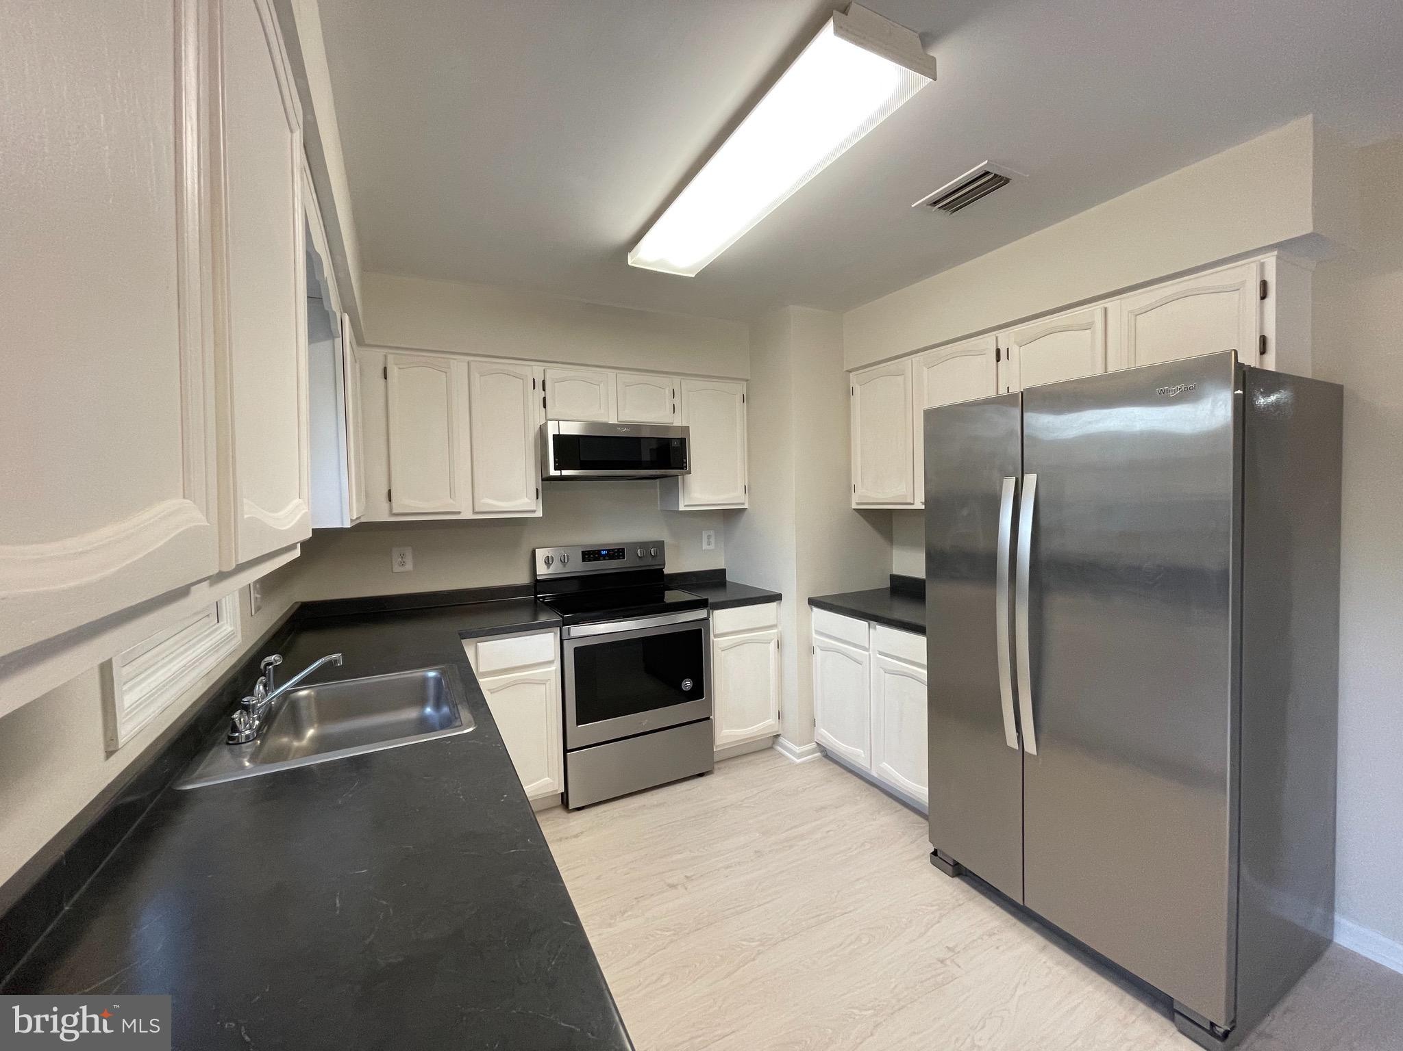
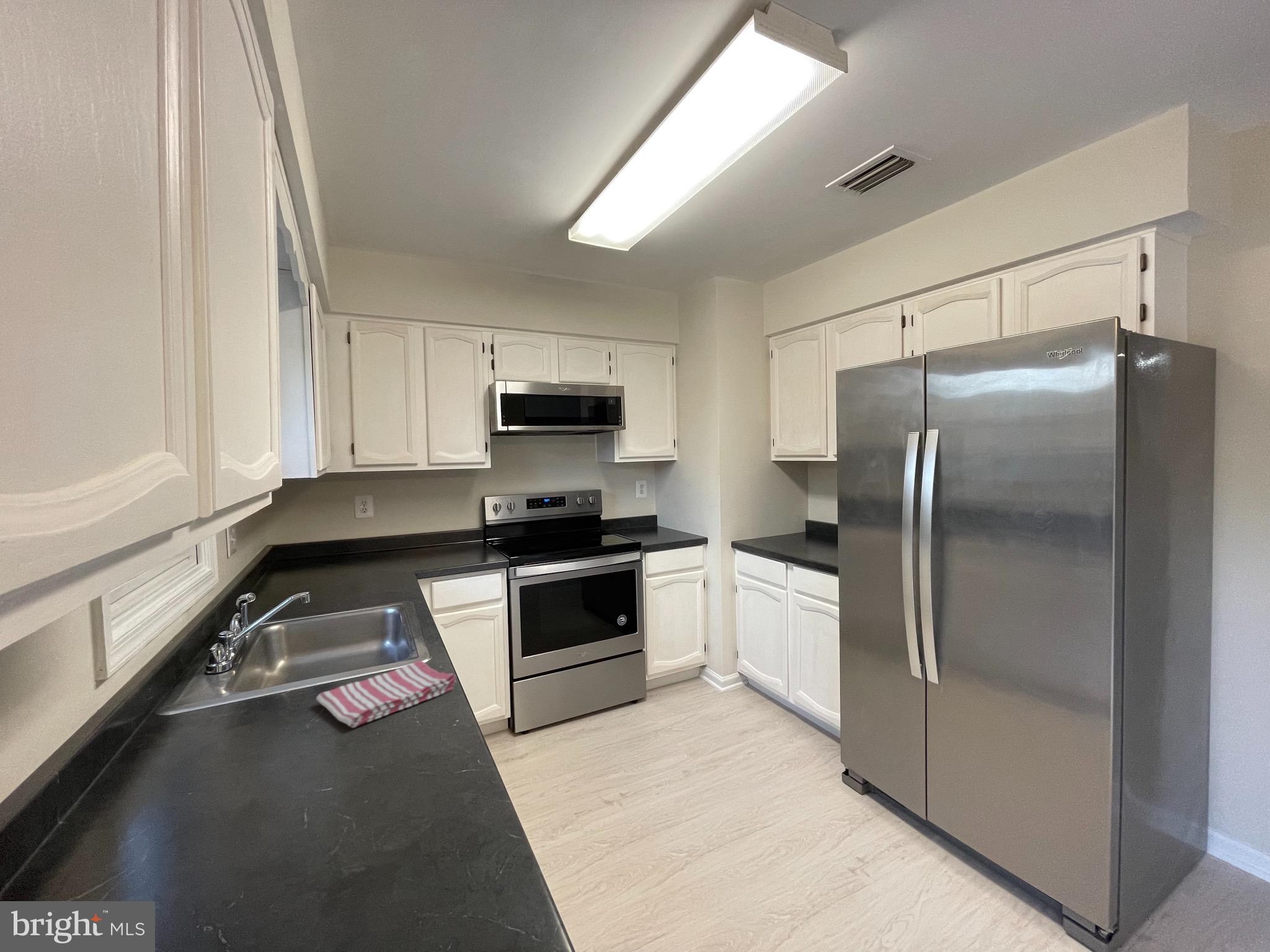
+ dish towel [316,659,456,728]
